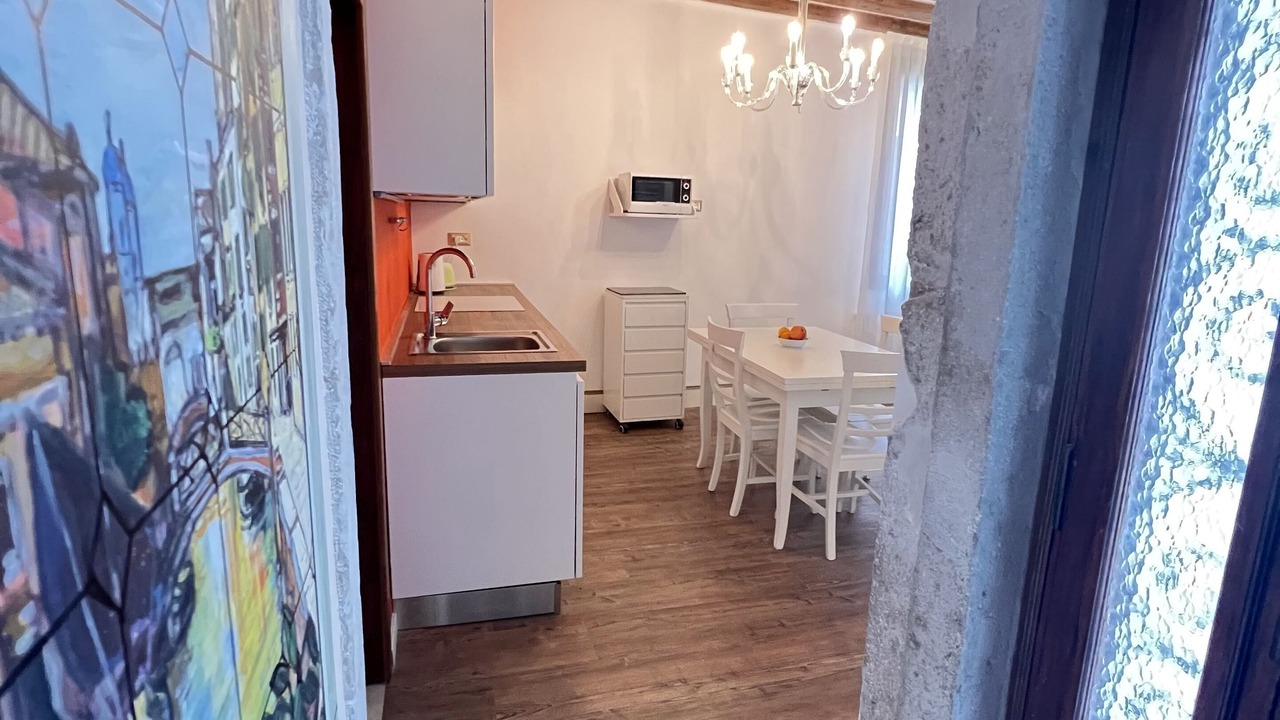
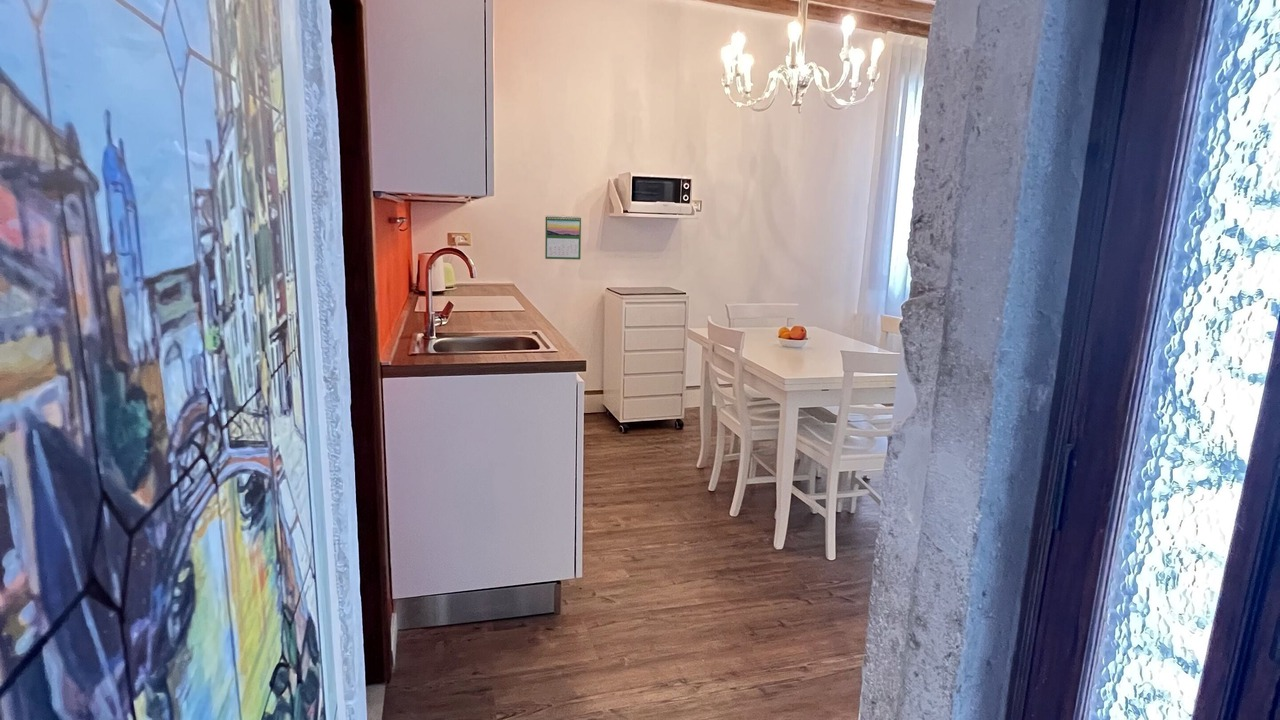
+ calendar [544,214,582,261]
